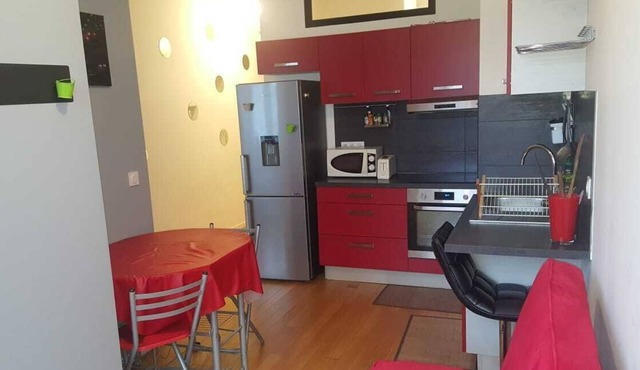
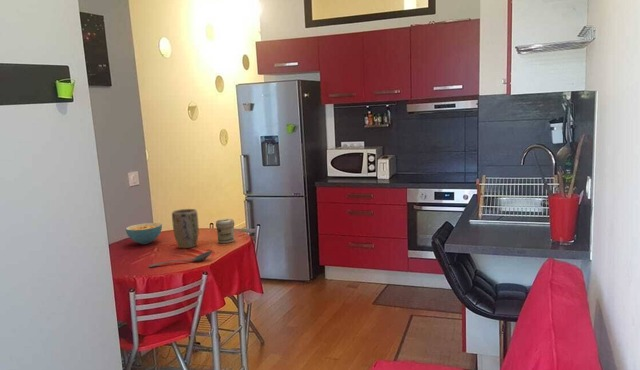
+ plant pot [171,208,200,249]
+ stirrer [148,250,213,268]
+ cereal bowl [124,222,163,245]
+ jar [215,218,236,244]
